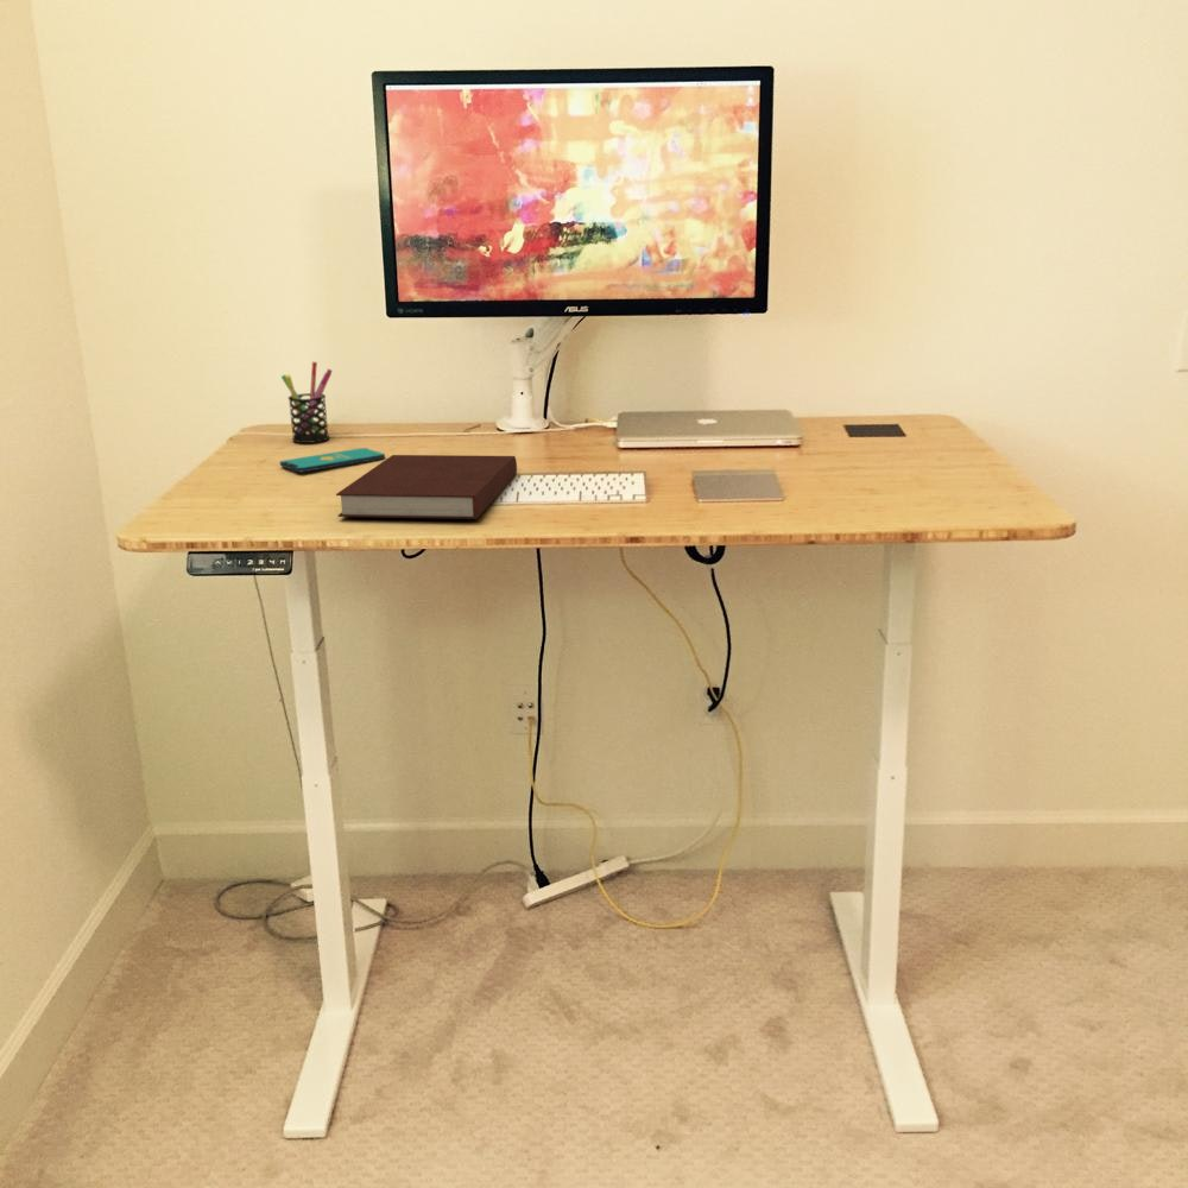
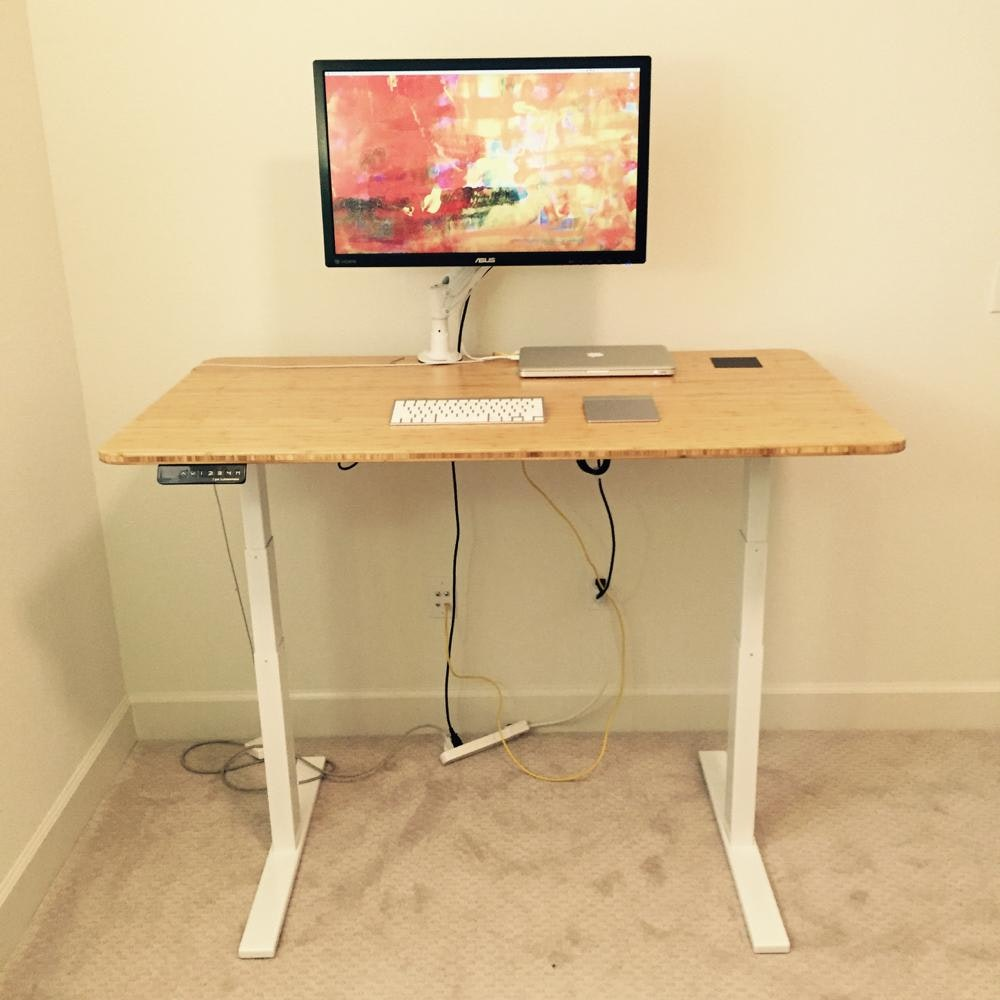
- pen holder [280,361,334,444]
- smartphone [279,447,386,473]
- notebook [335,454,518,520]
